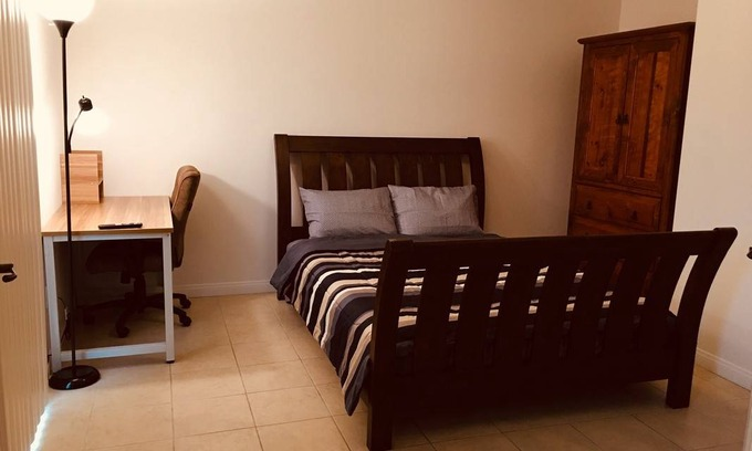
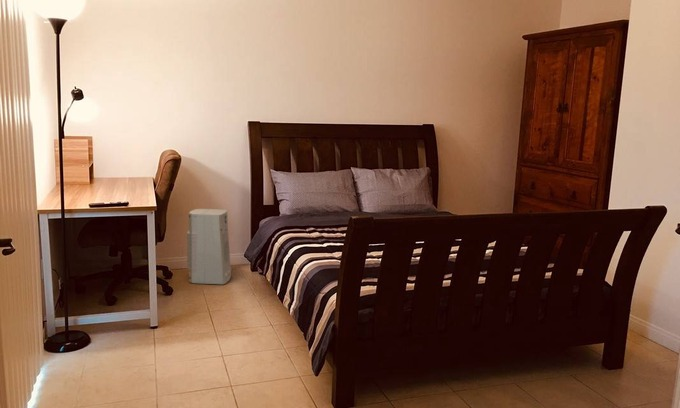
+ air purifier [186,208,232,285]
